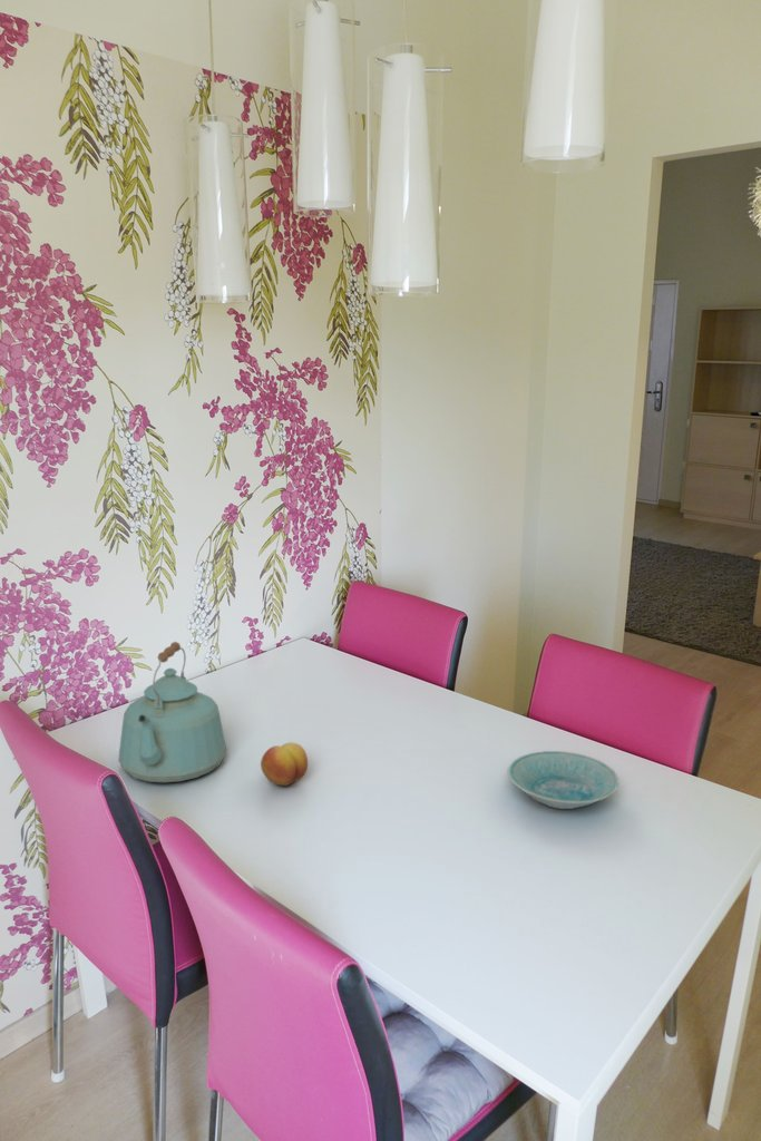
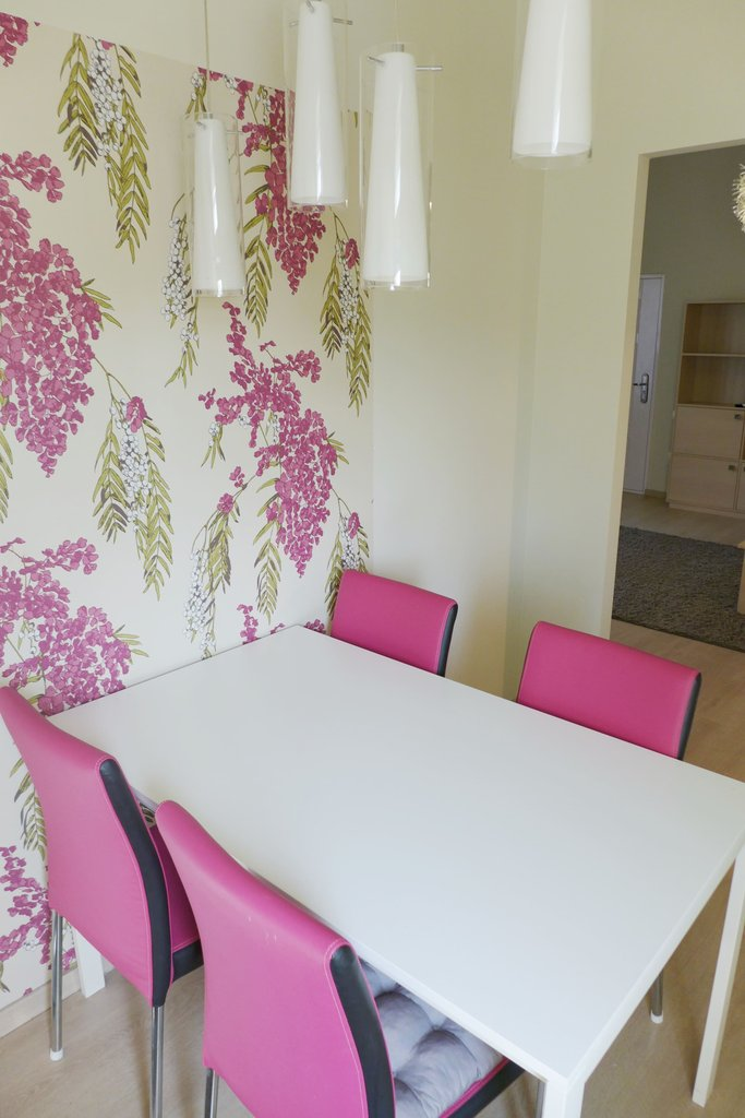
- fruit [260,741,309,787]
- kettle [117,641,227,783]
- bowl [507,750,621,810]
